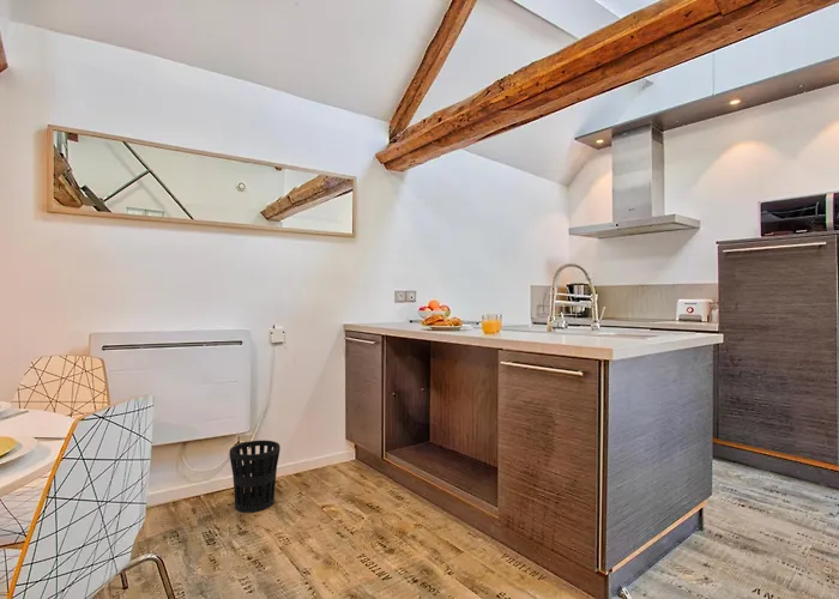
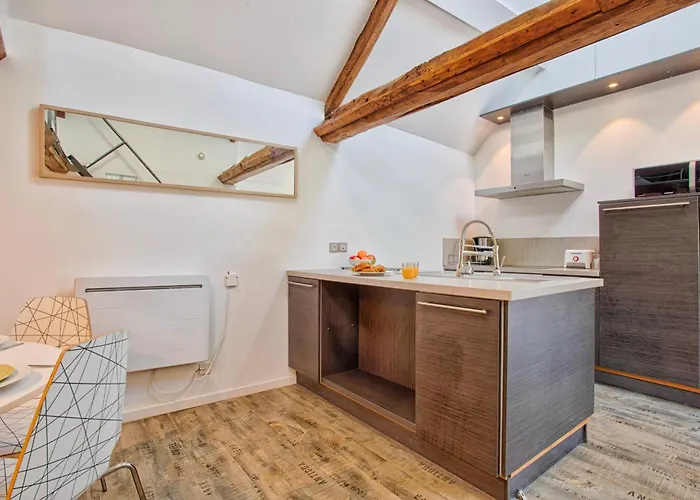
- wastebasket [229,440,282,514]
